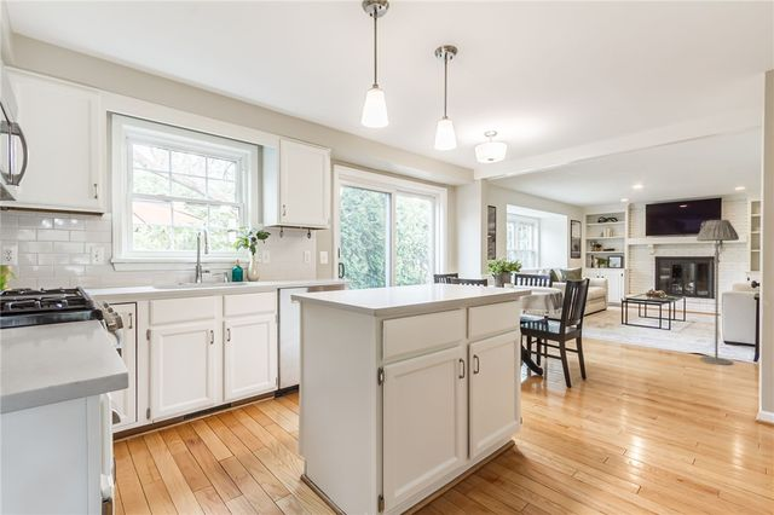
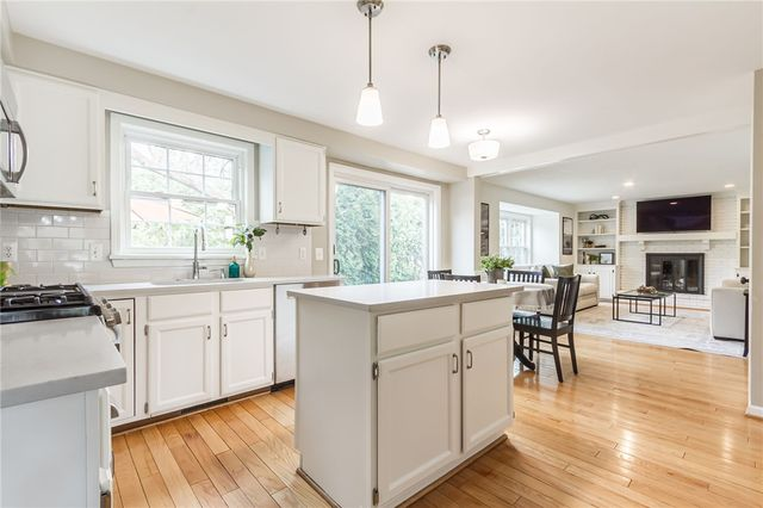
- floor lamp [695,219,740,366]
